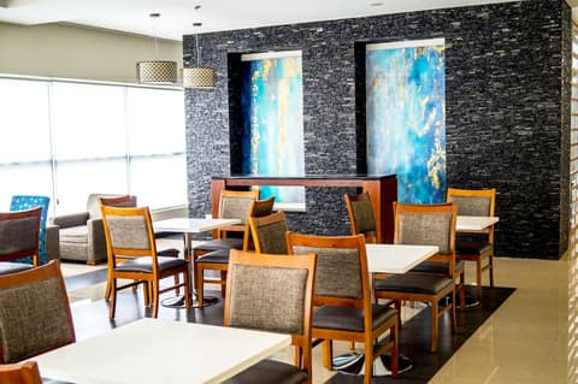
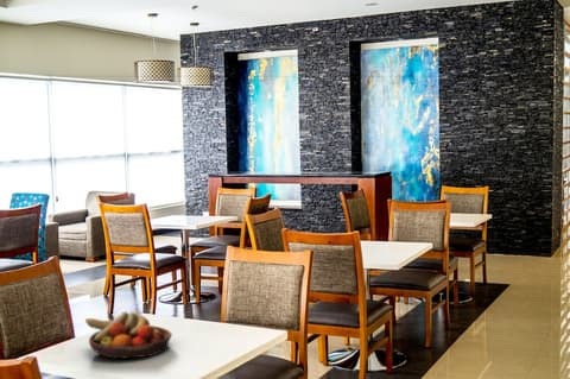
+ fruit bowl [84,310,173,360]
